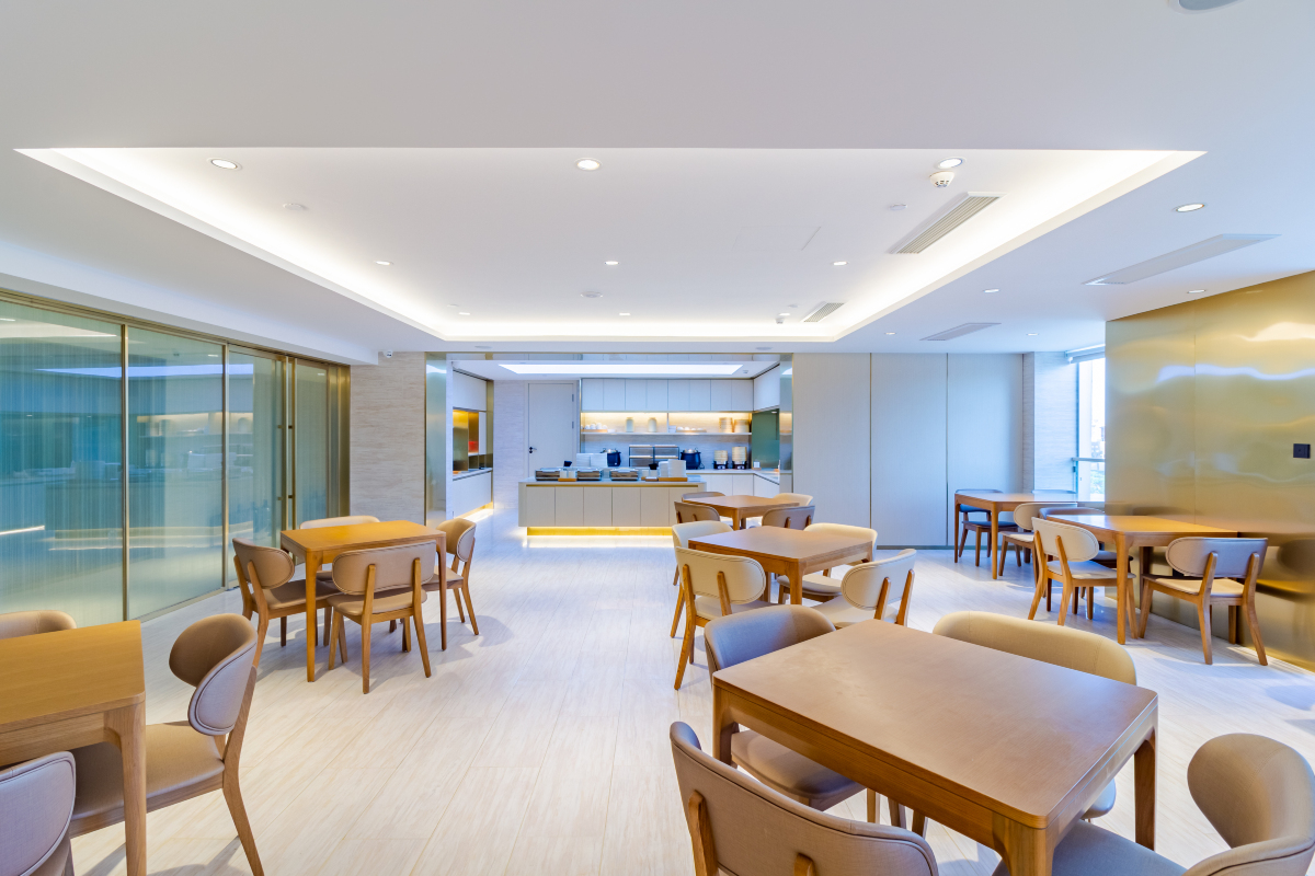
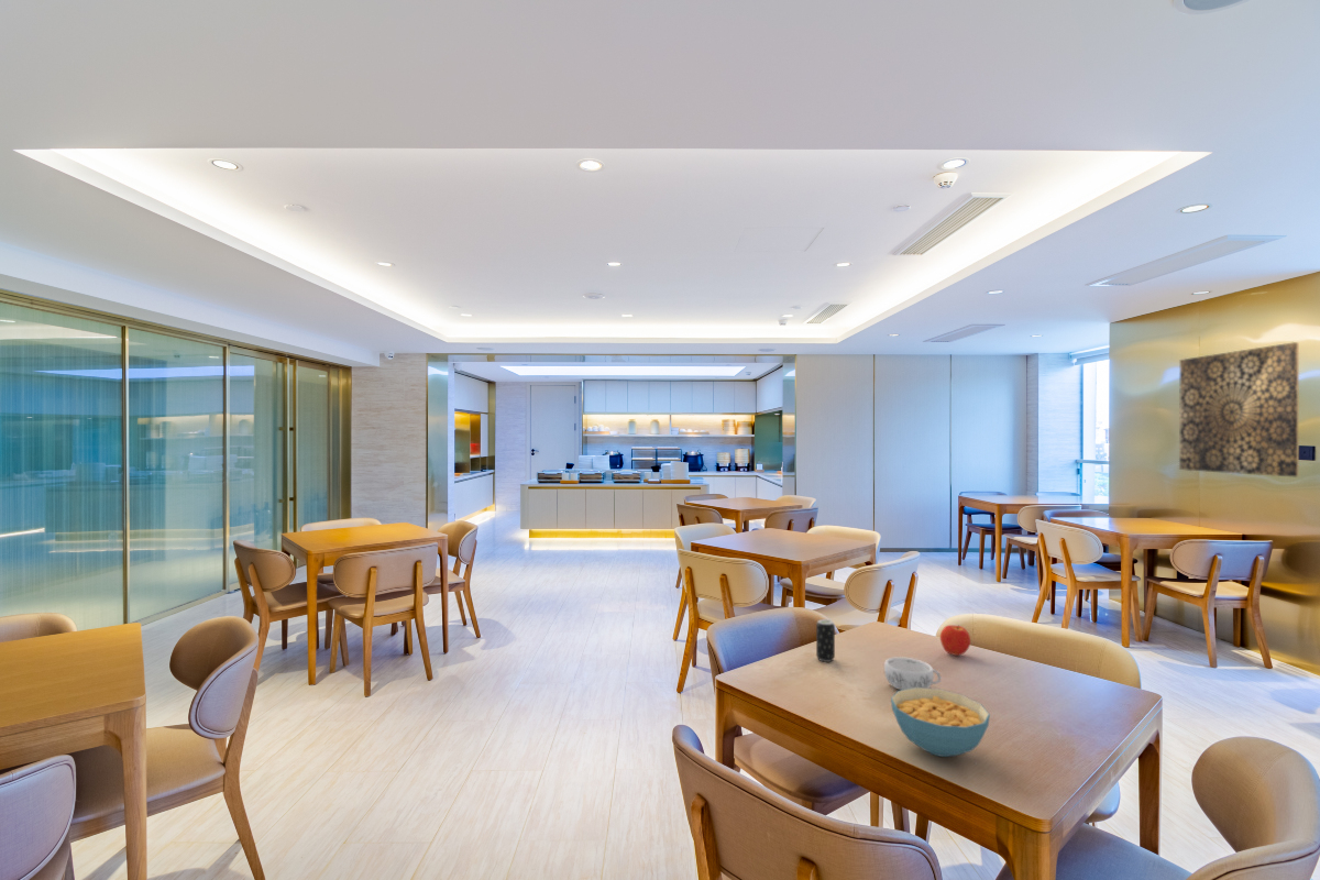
+ decorative bowl [883,656,942,691]
+ apple [939,624,971,657]
+ cereal bowl [890,688,991,758]
+ wall art [1178,341,1300,477]
+ beverage can [815,618,836,663]
